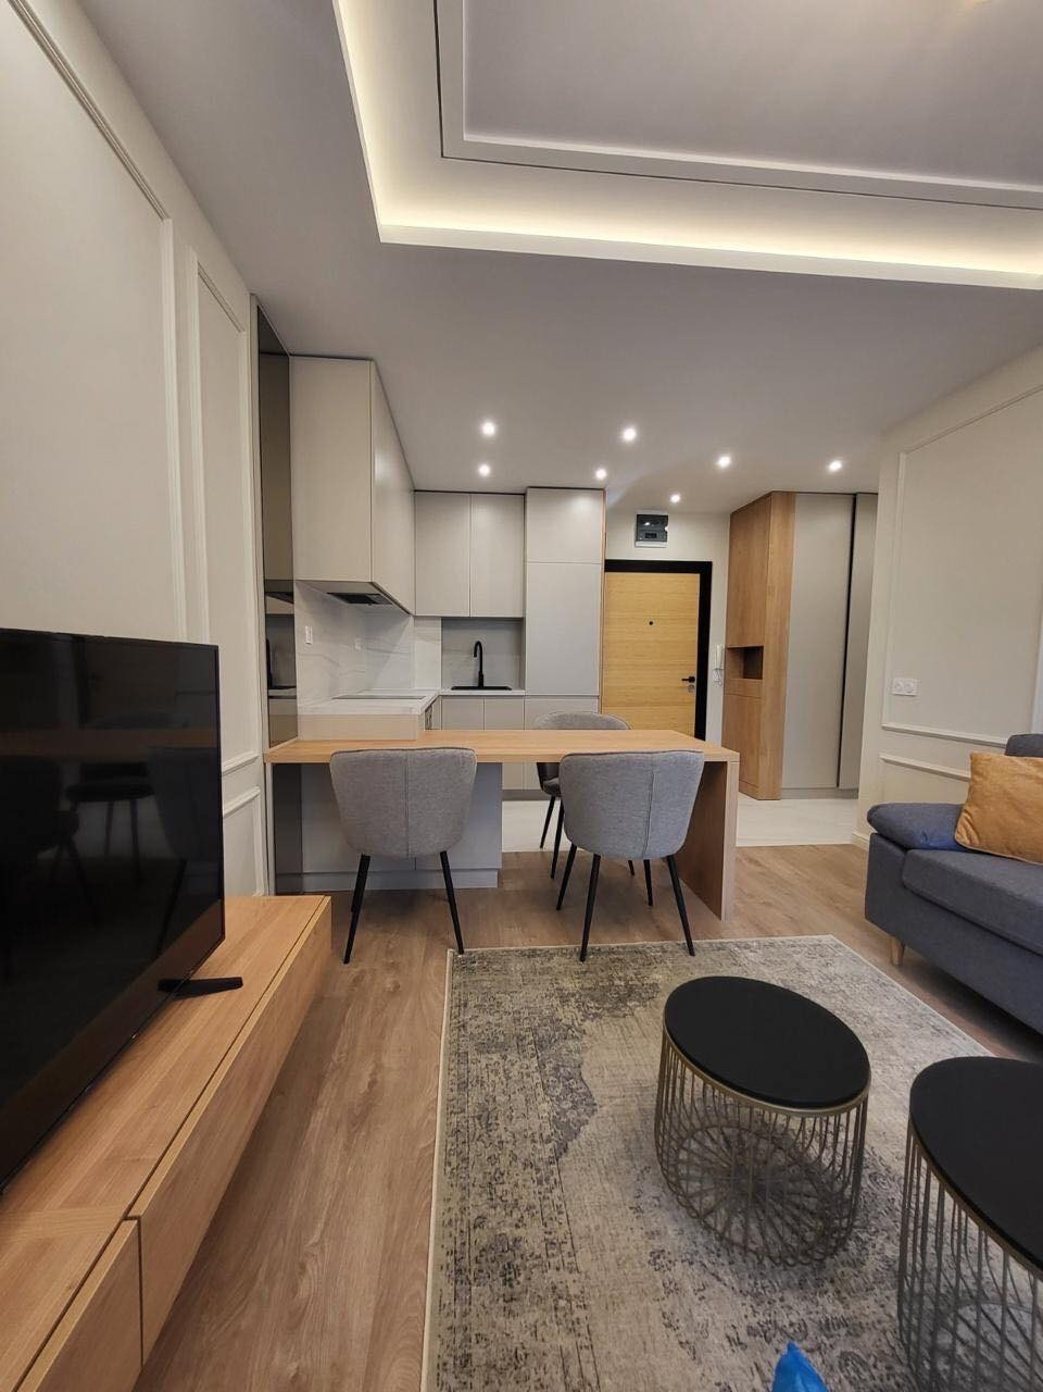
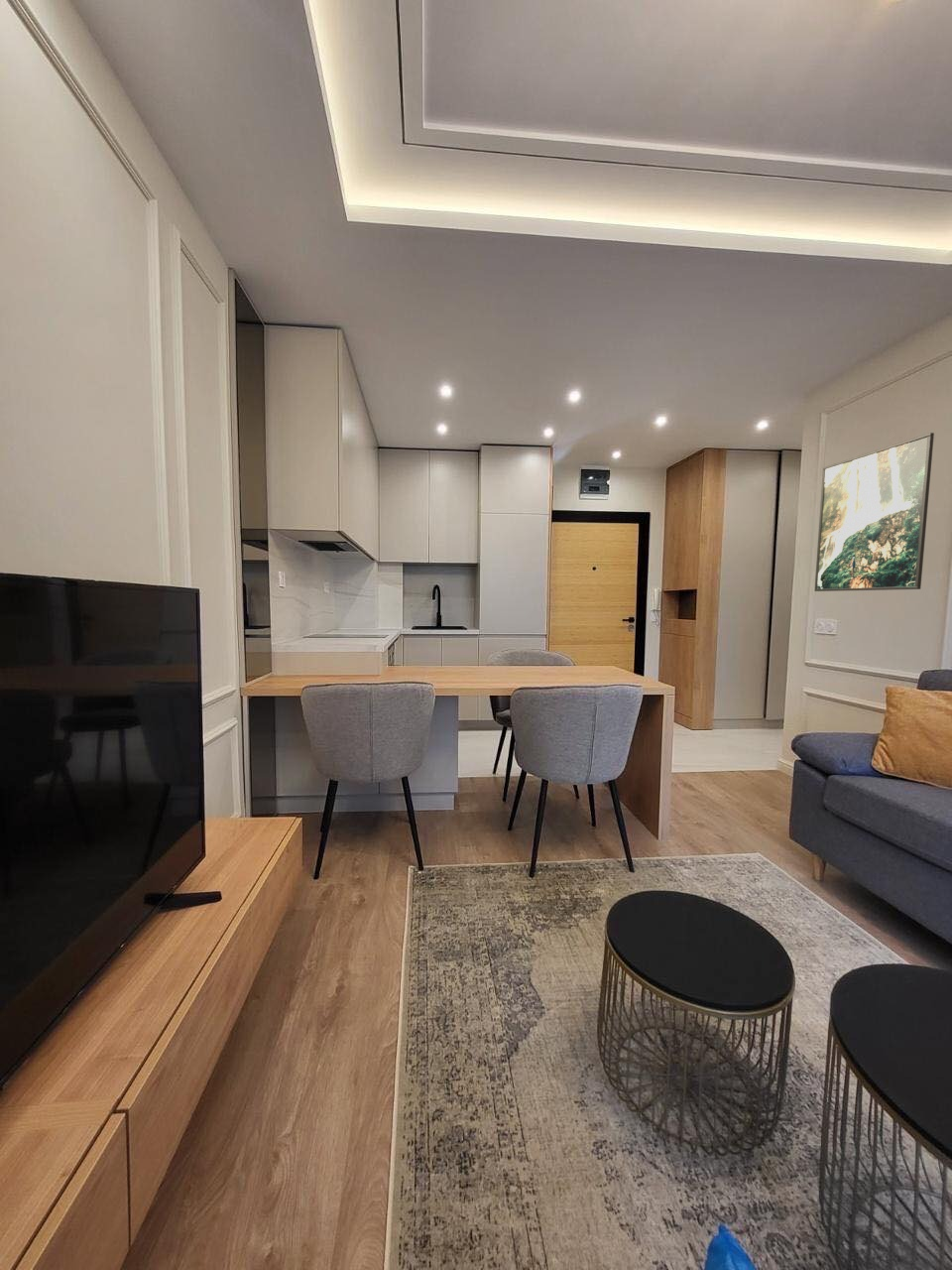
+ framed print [813,432,935,592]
